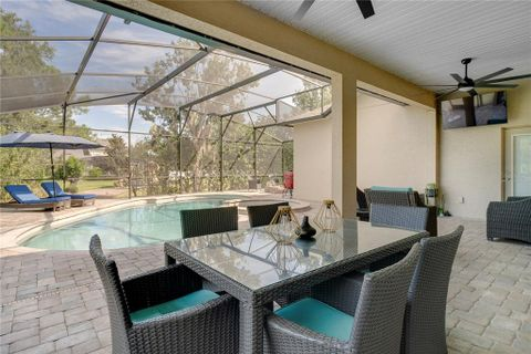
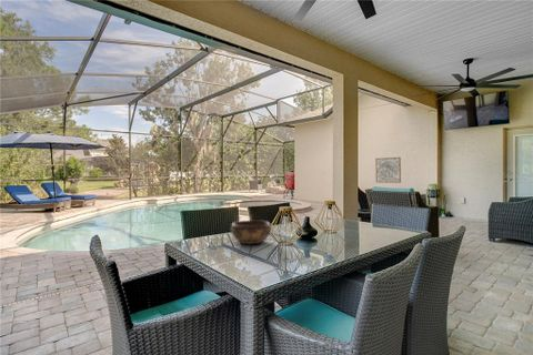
+ decorative bowl [230,220,273,245]
+ wall art [374,156,402,184]
